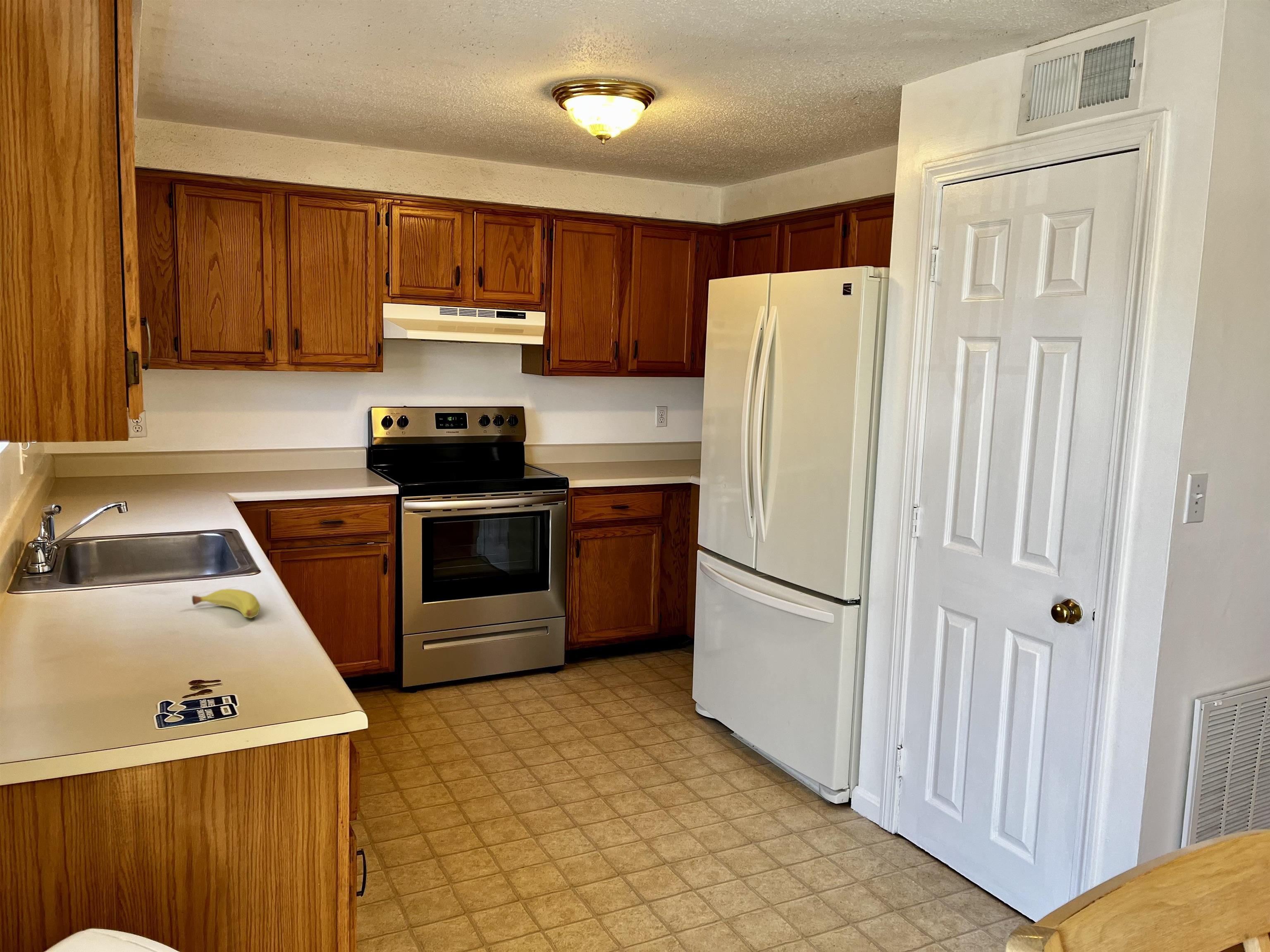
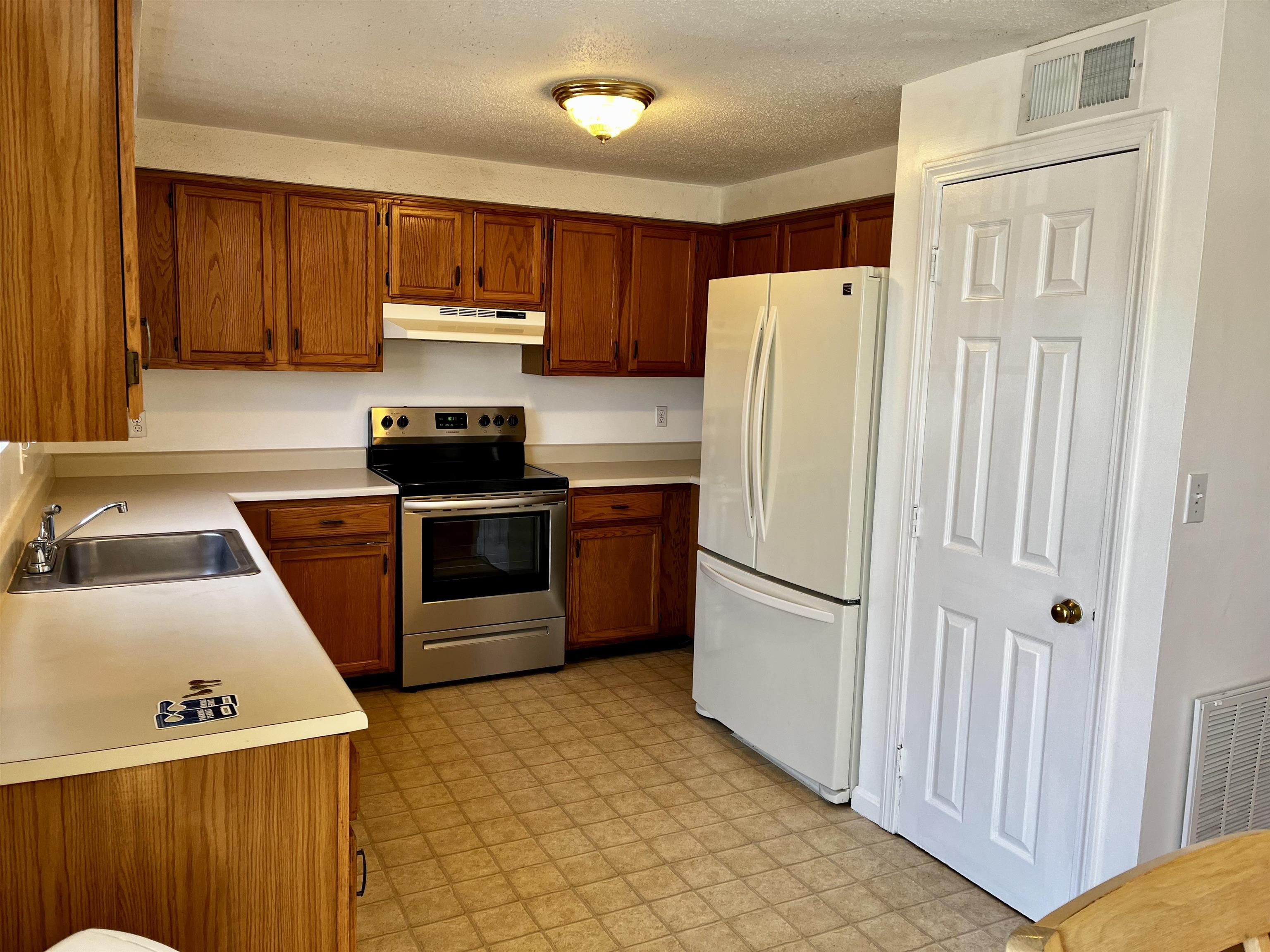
- fruit [192,588,261,619]
